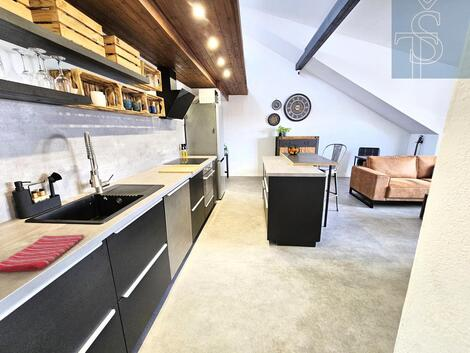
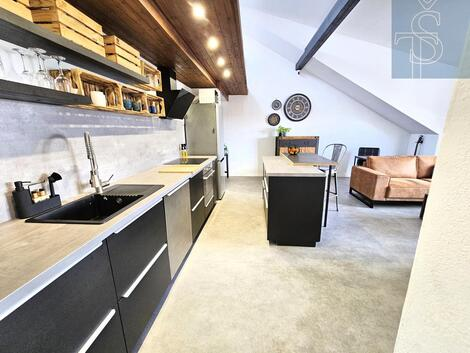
- dish towel [0,234,85,273]
